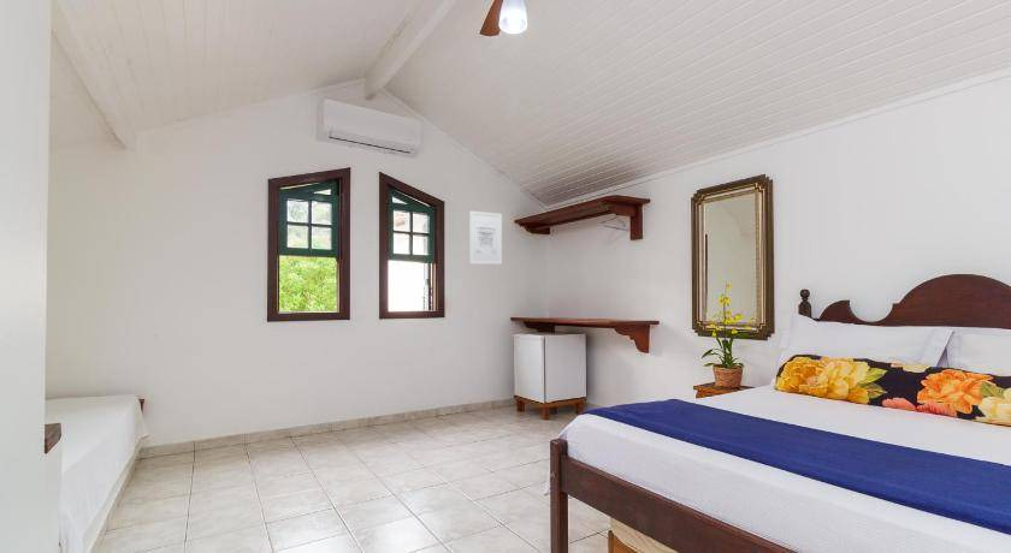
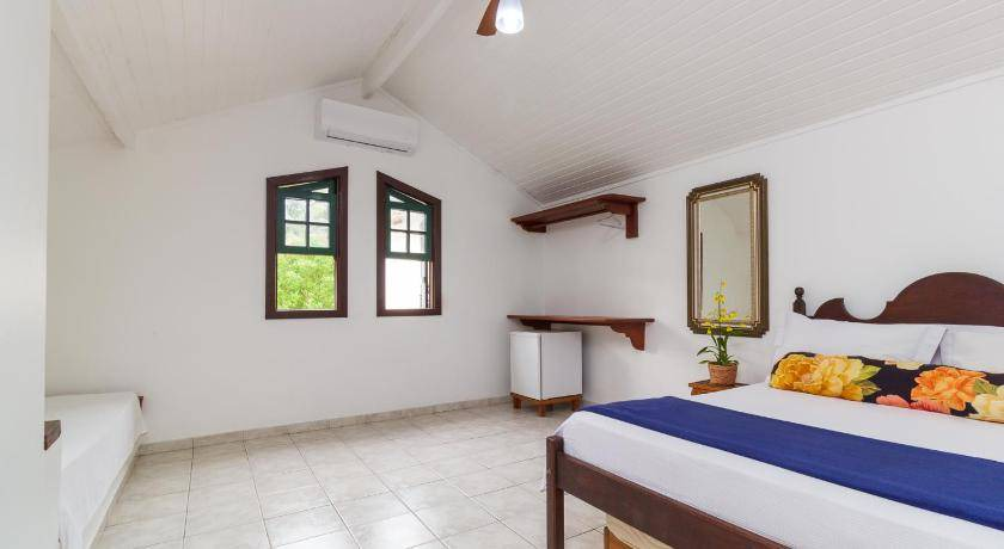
- wall art [468,209,503,266]
